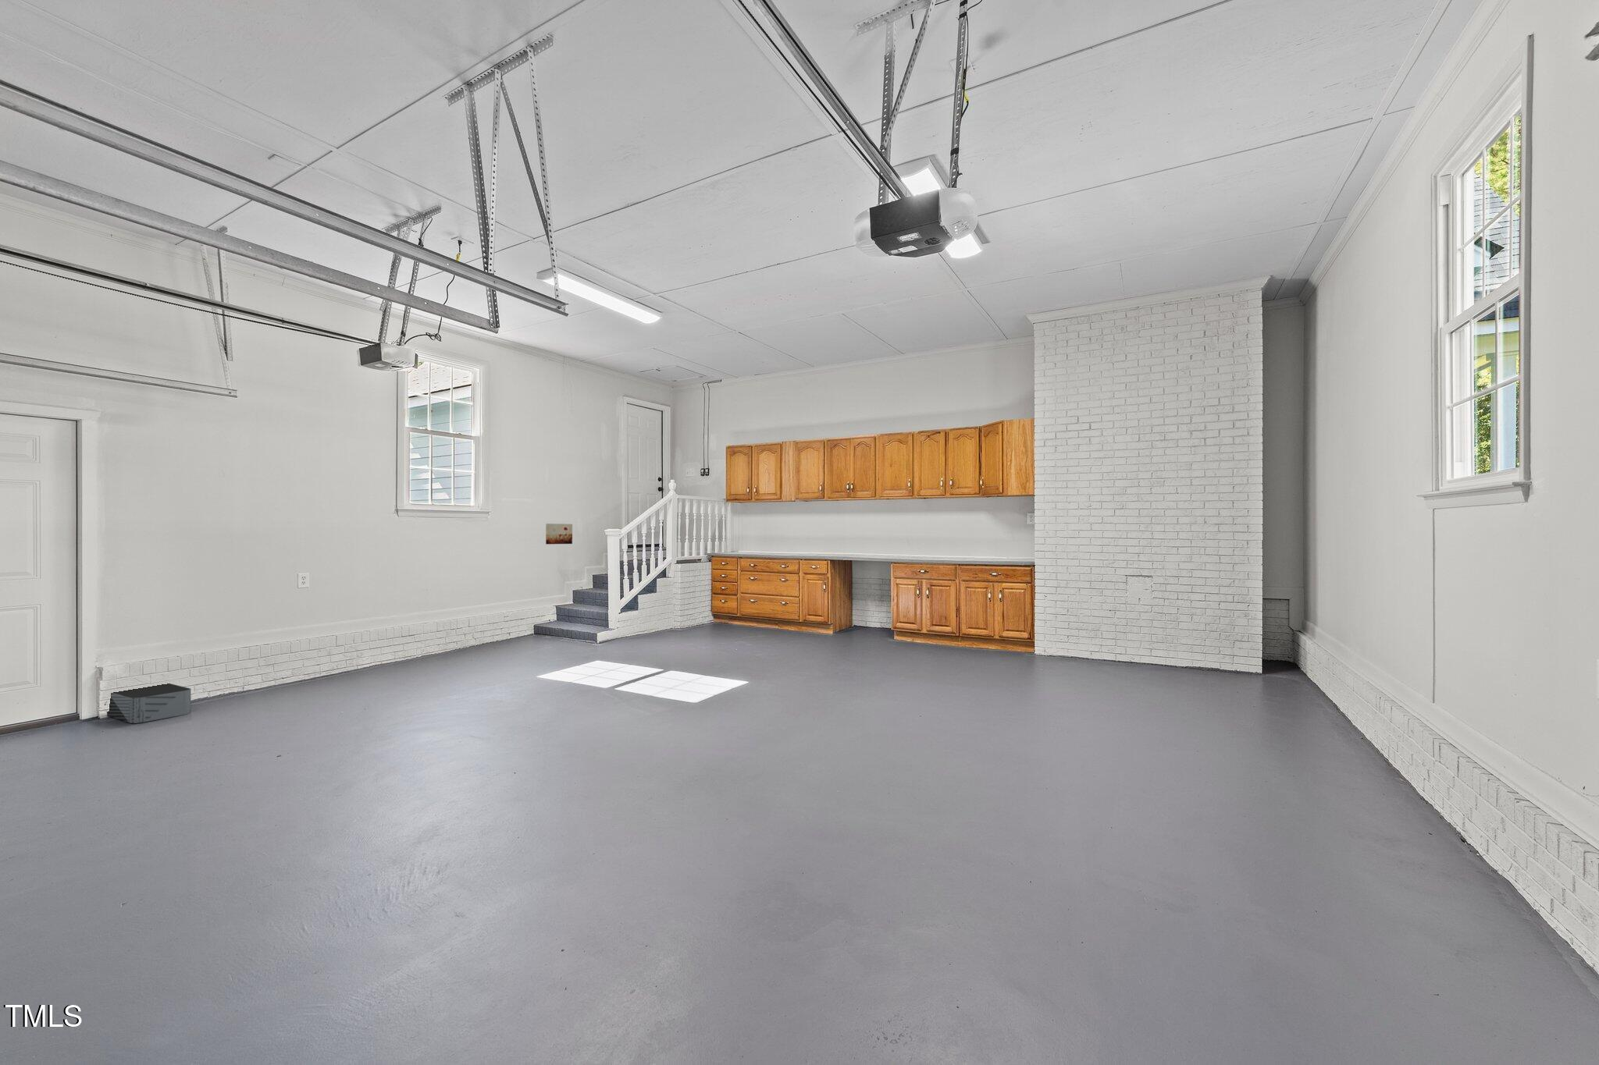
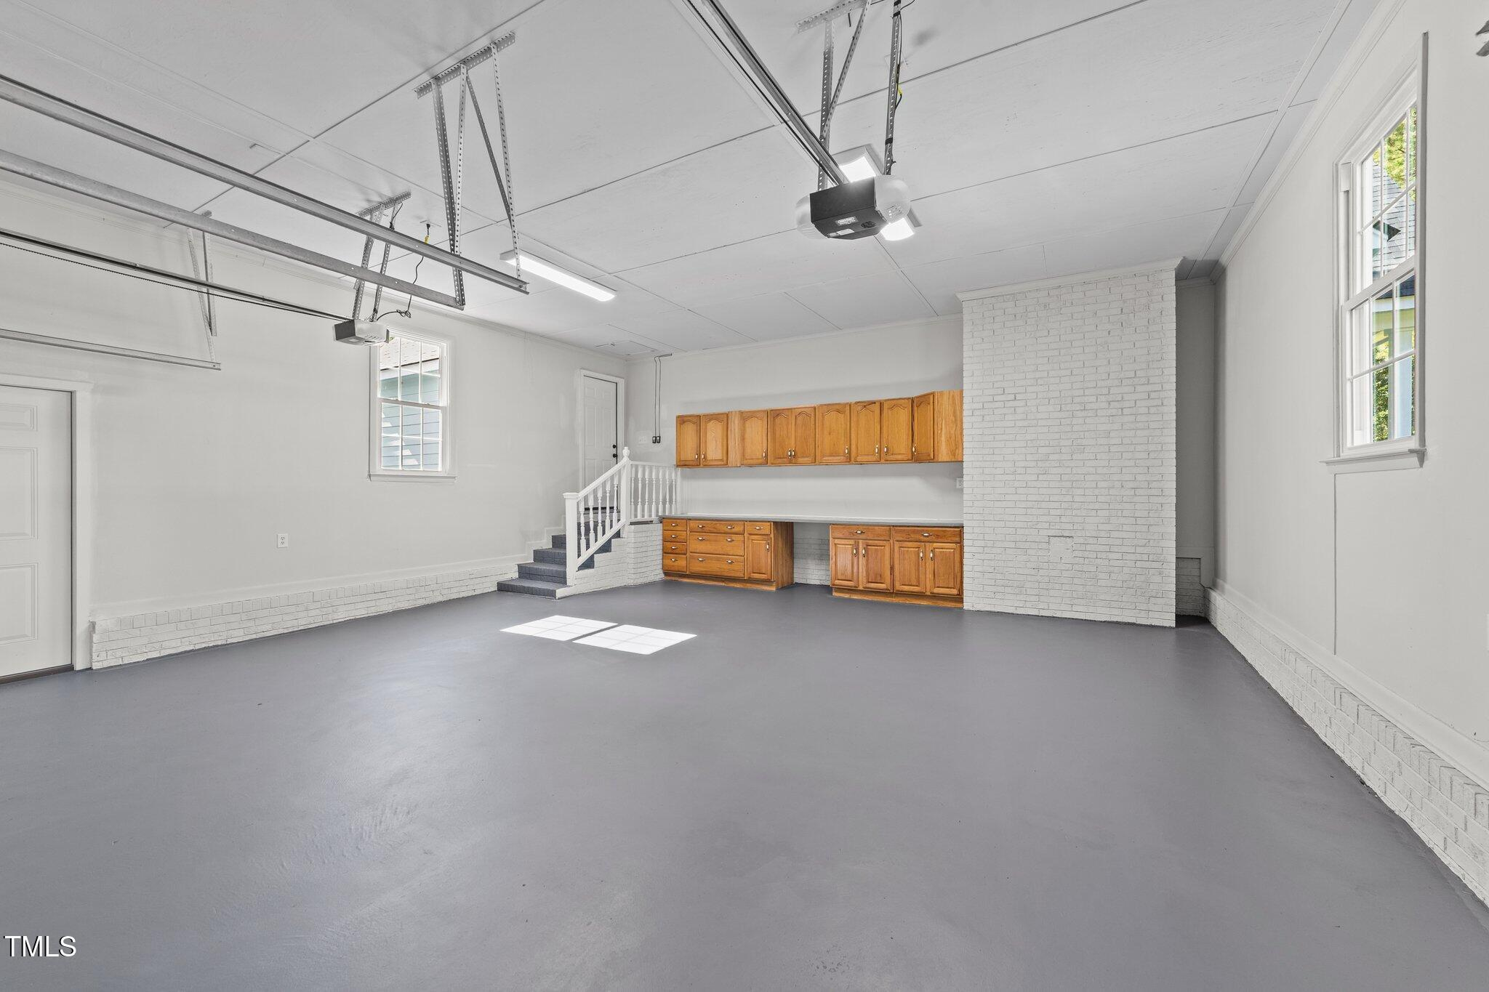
- wall art [544,523,573,544]
- storage bin [106,682,191,724]
